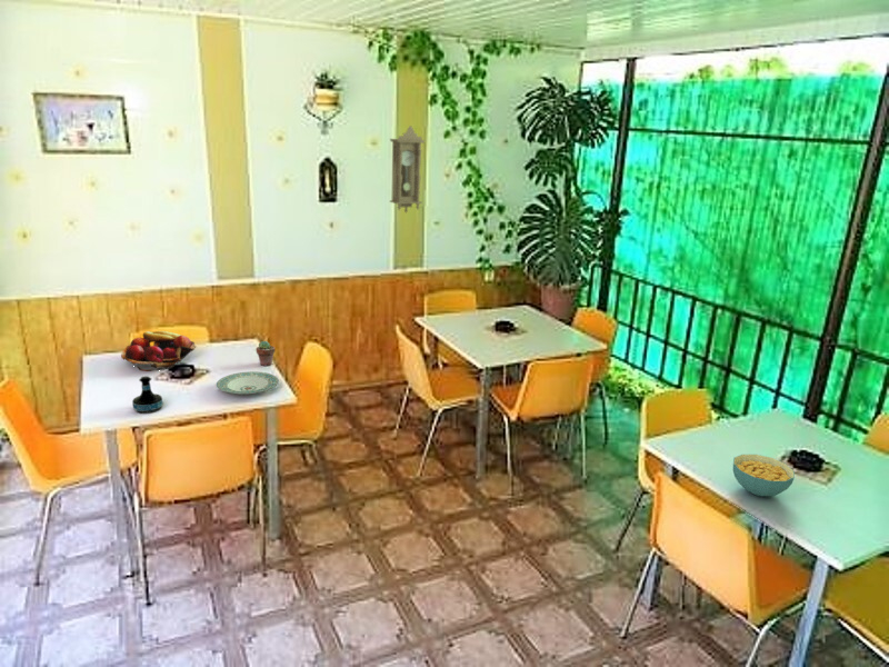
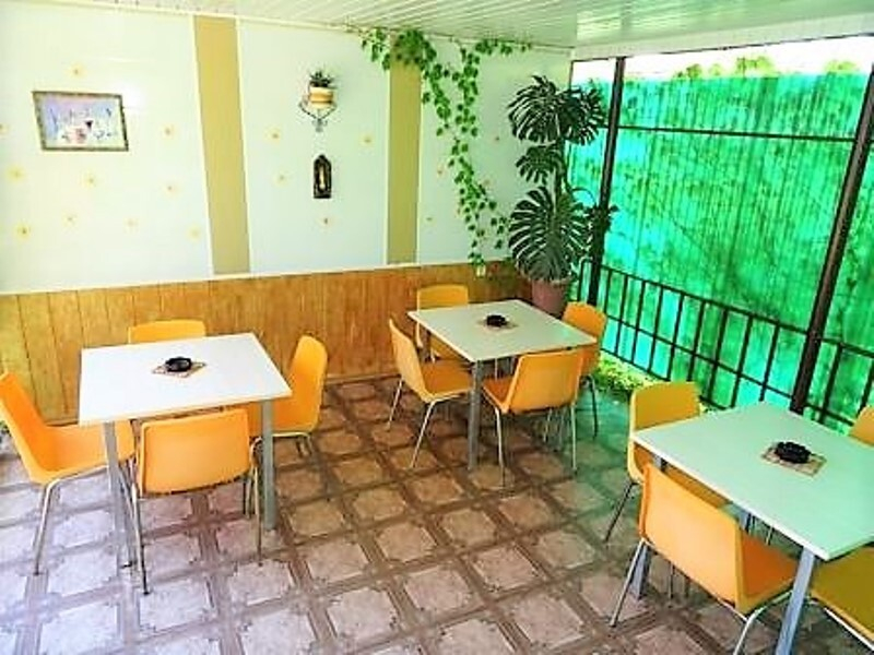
- cereal bowl [732,454,796,497]
- pendulum clock [389,125,427,215]
- fruit basket [120,330,197,372]
- potted succulent [256,340,276,367]
- plate [216,370,280,396]
- tequila bottle [131,375,164,415]
